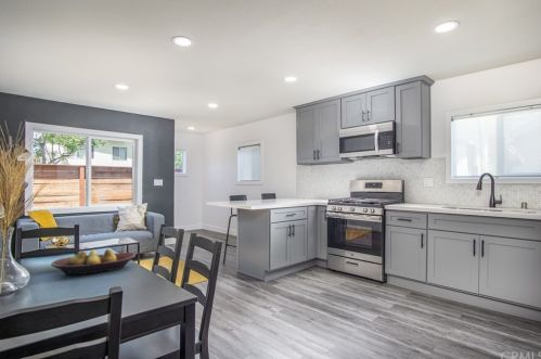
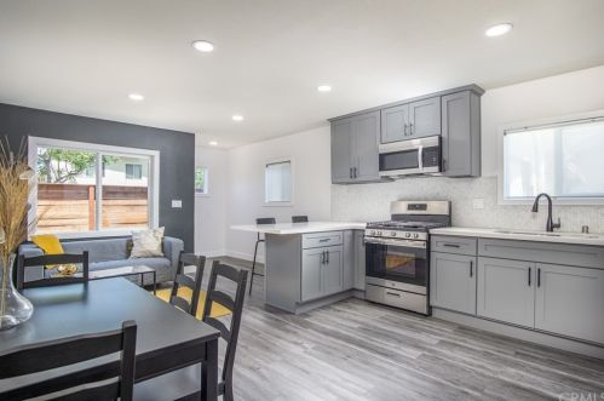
- fruit bowl [50,248,137,275]
